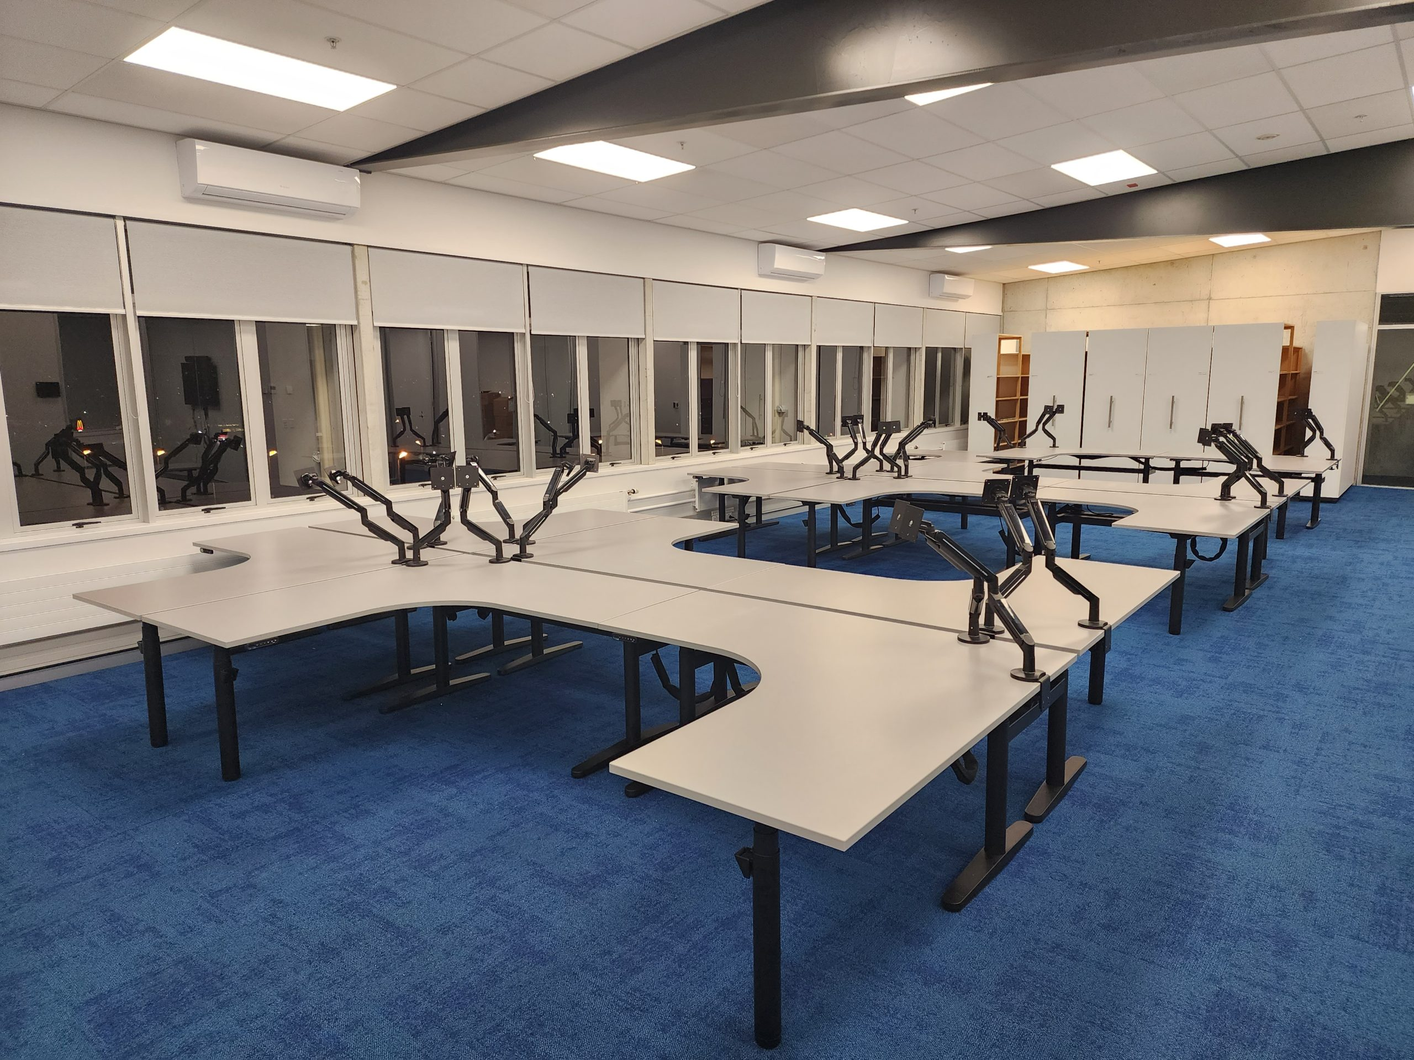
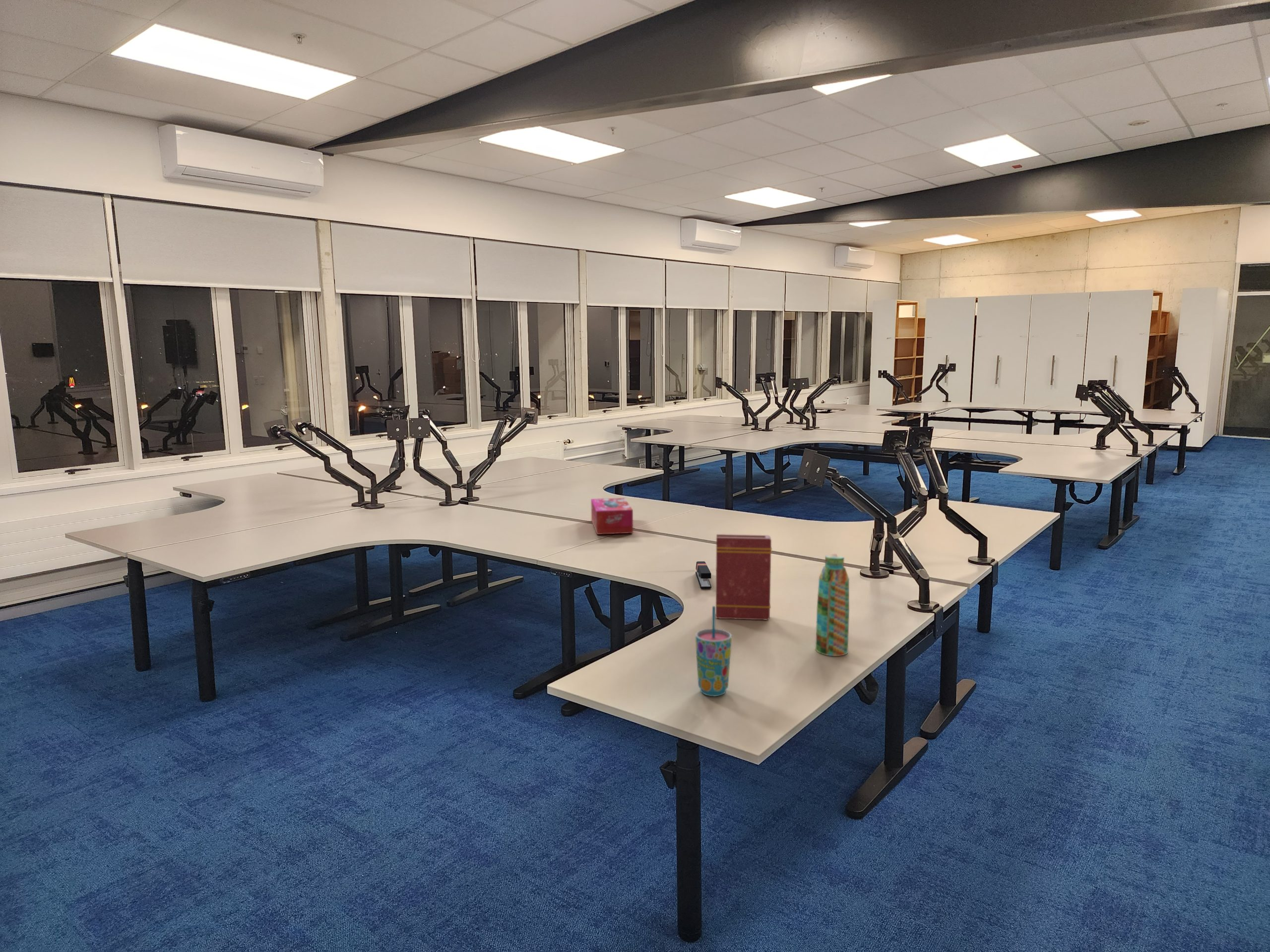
+ cup [695,605,732,697]
+ book [715,534,772,621]
+ tissue box [590,497,634,535]
+ water bottle [815,553,850,656]
+ stapler [695,561,712,589]
